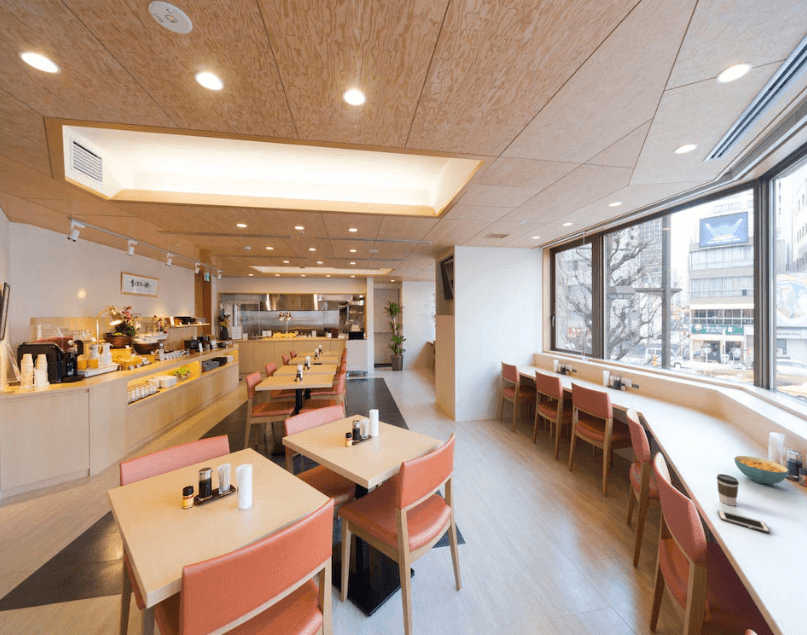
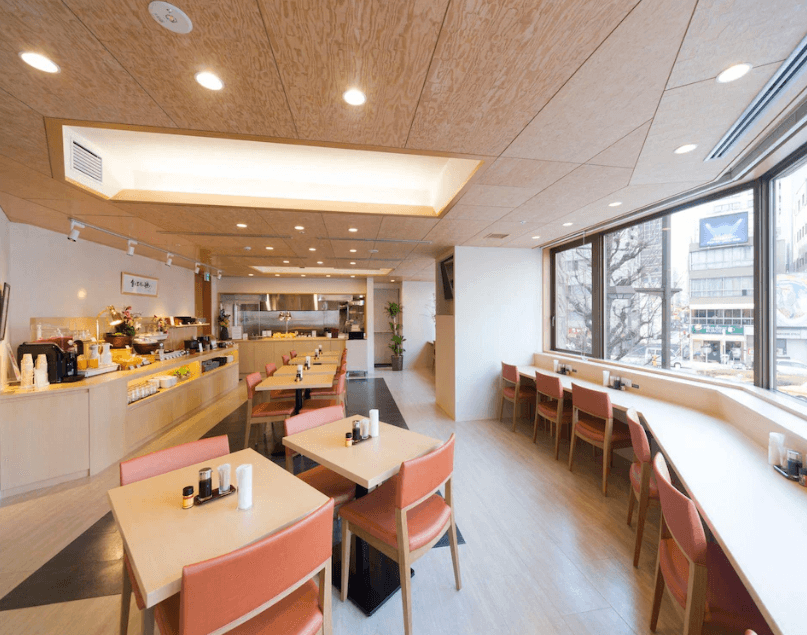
- coffee cup [716,473,740,507]
- cell phone [717,509,771,534]
- cereal bowl [733,455,790,485]
